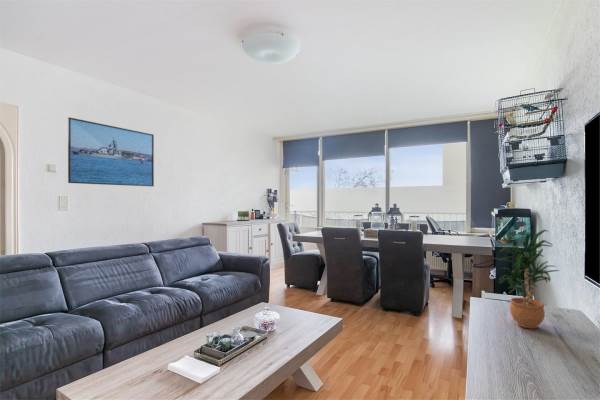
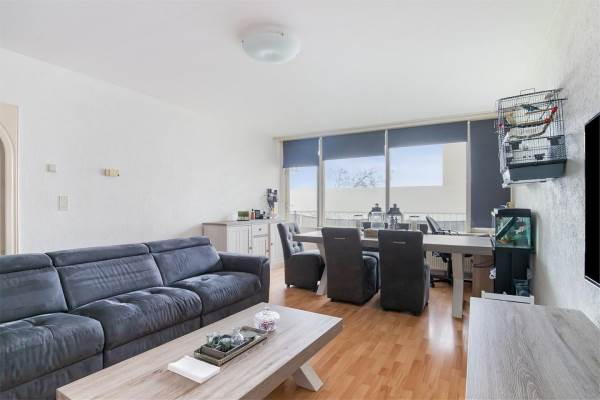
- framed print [67,116,155,188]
- potted plant [492,229,560,330]
